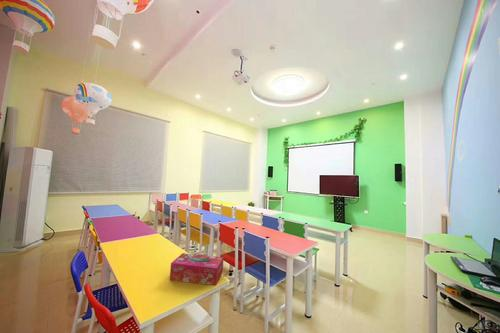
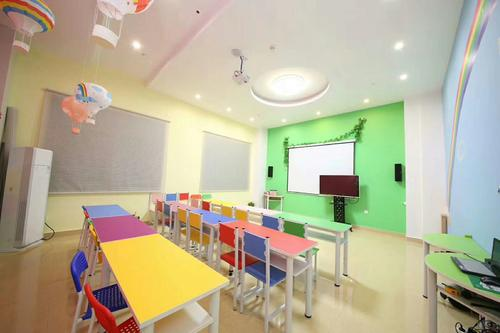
- tissue box [169,252,225,286]
